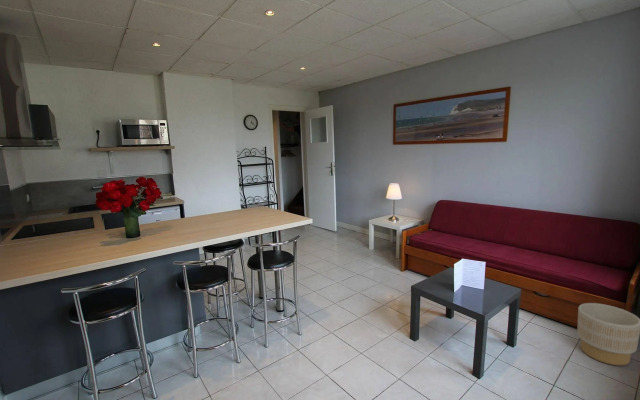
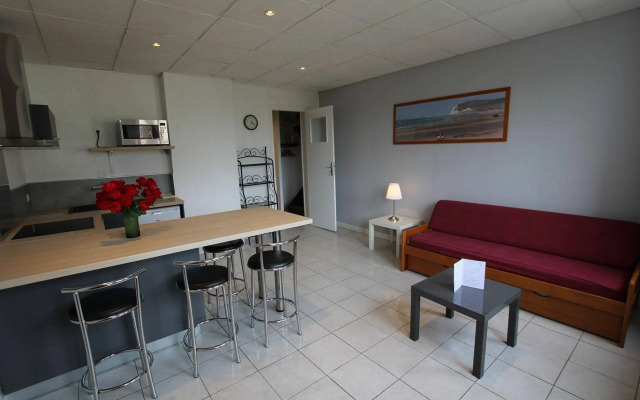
- planter [576,302,640,366]
